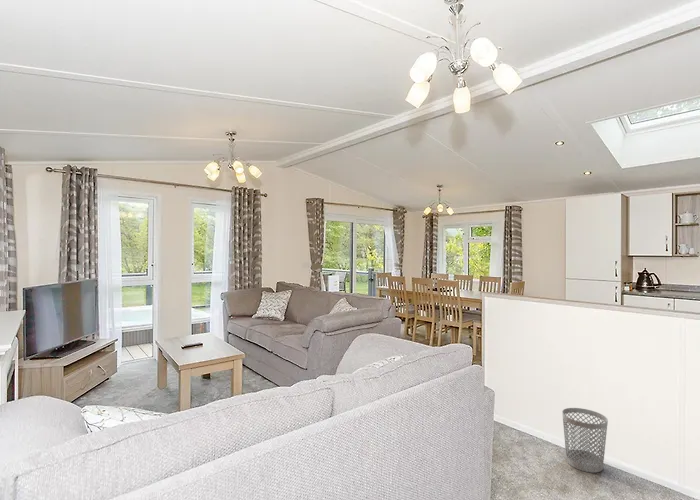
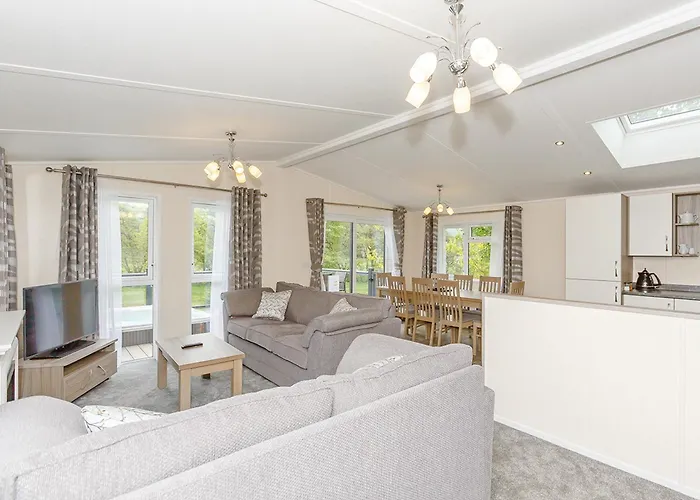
- wastebasket [561,407,609,474]
